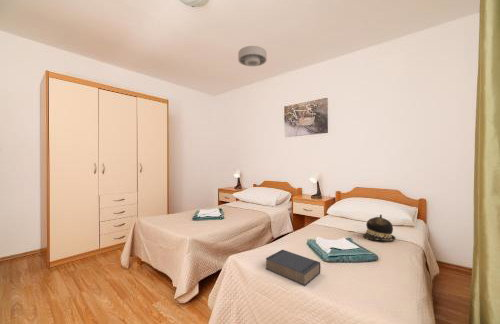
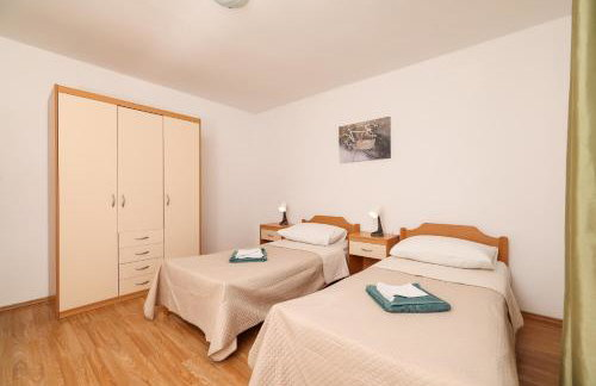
- hat [362,214,397,242]
- book [265,249,321,287]
- ceiling light [237,45,268,67]
